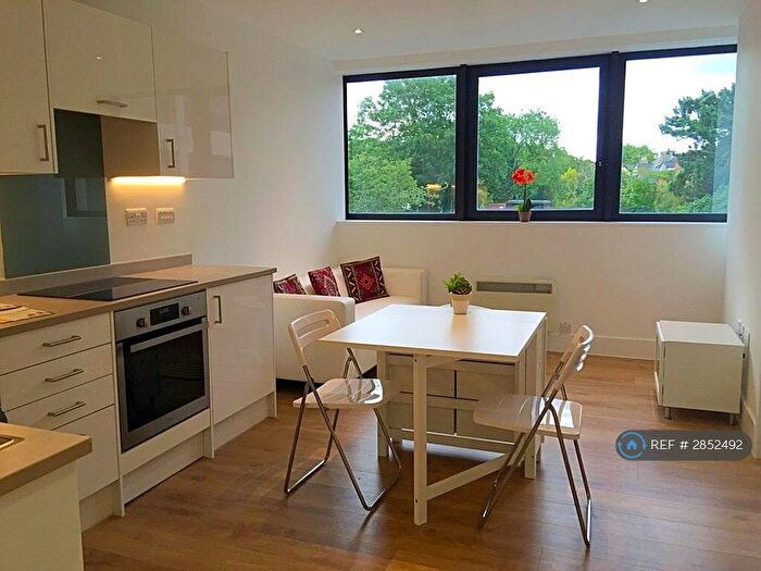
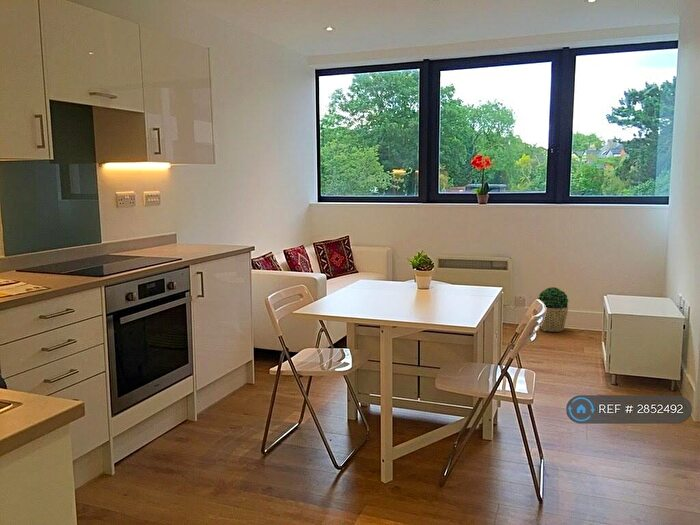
+ potted plant [537,286,569,333]
